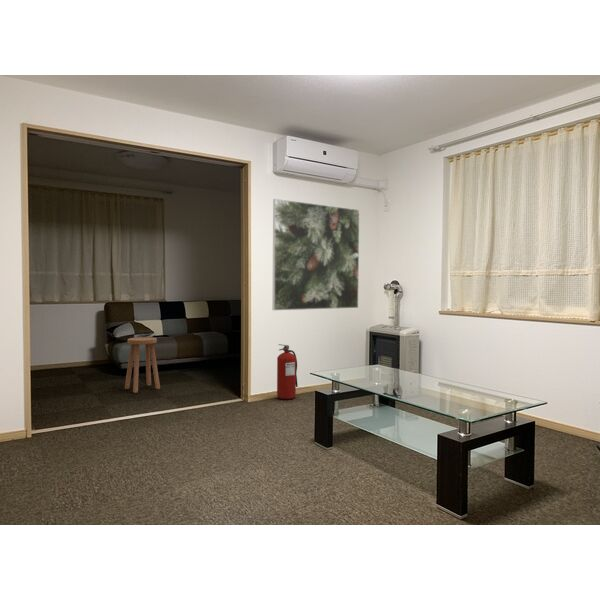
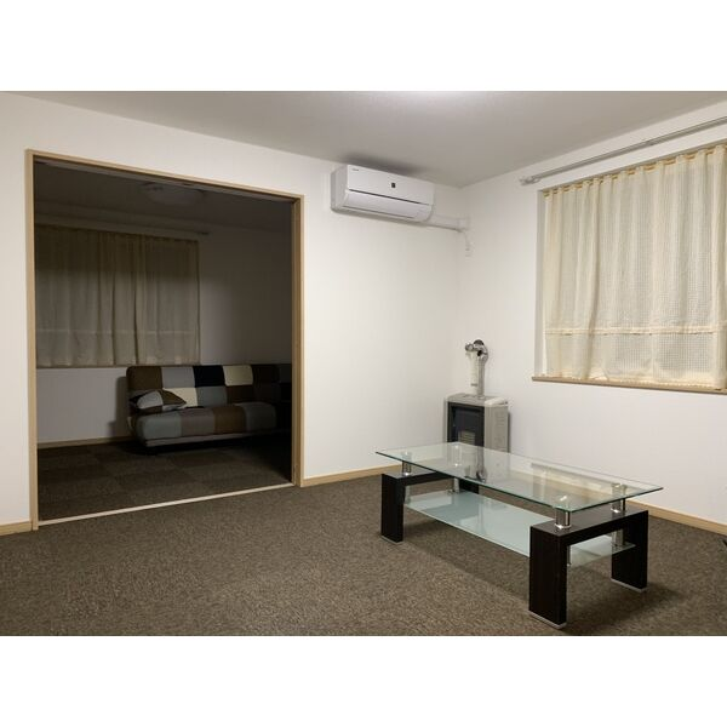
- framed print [272,198,361,311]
- fire extinguisher [276,343,299,400]
- stool [124,336,161,394]
